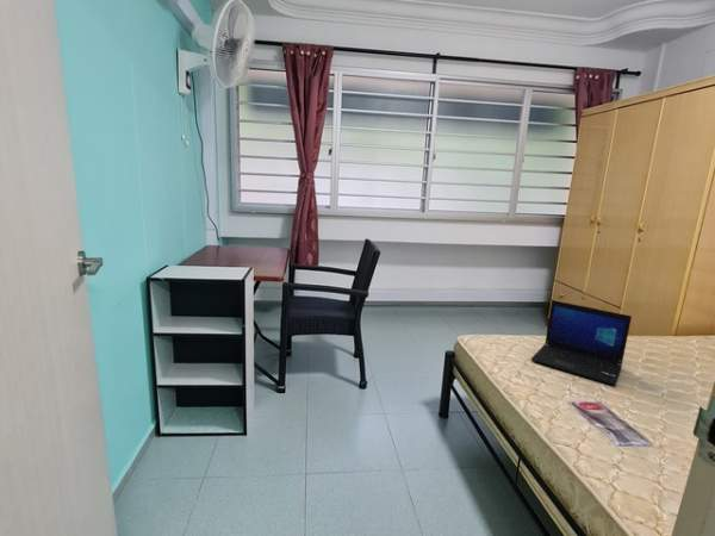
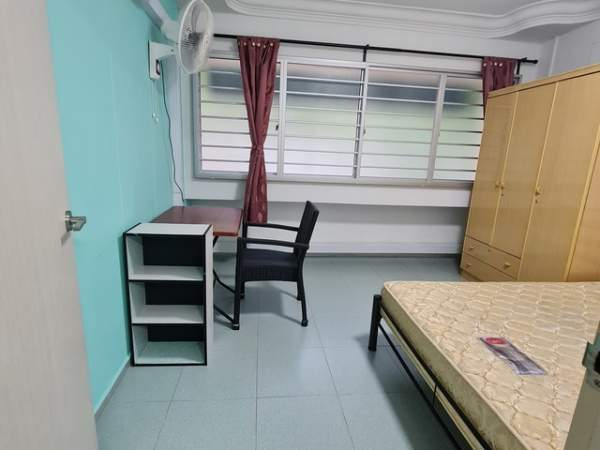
- laptop [530,299,633,387]
